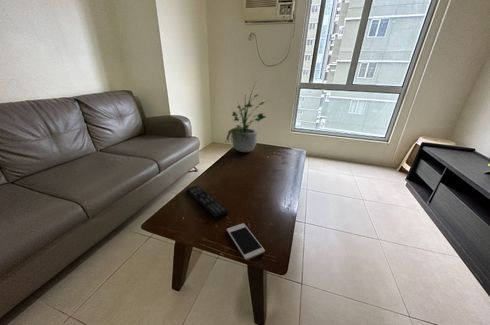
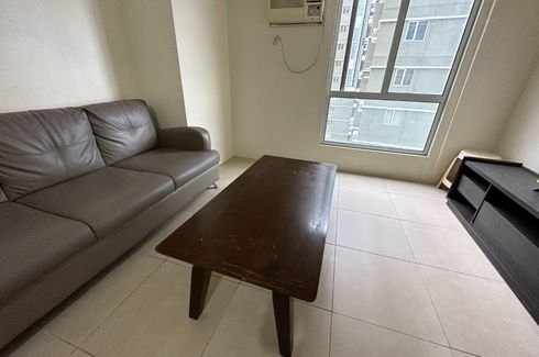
- potted plant [225,78,269,153]
- remote control [185,184,230,220]
- cell phone [226,222,266,261]
